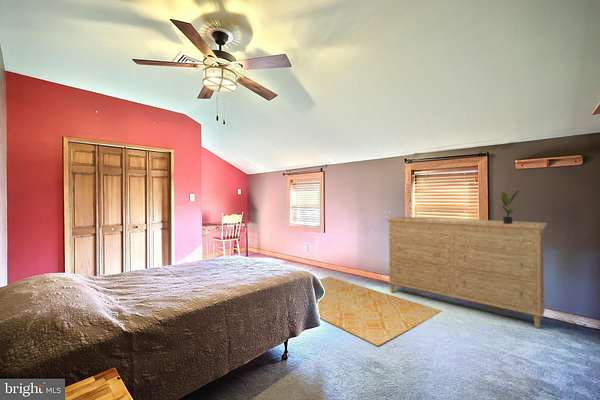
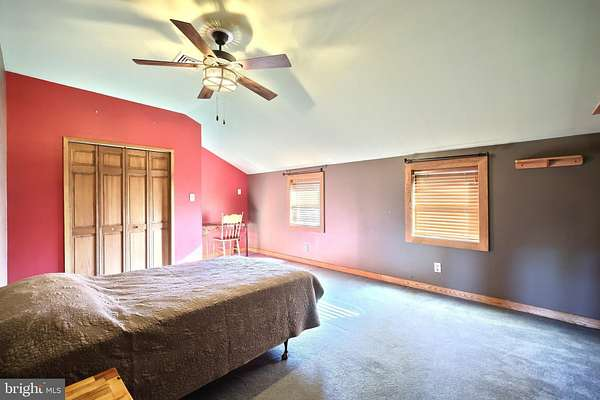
- rug [318,276,443,347]
- dresser [386,216,548,329]
- potted plant [499,190,524,224]
